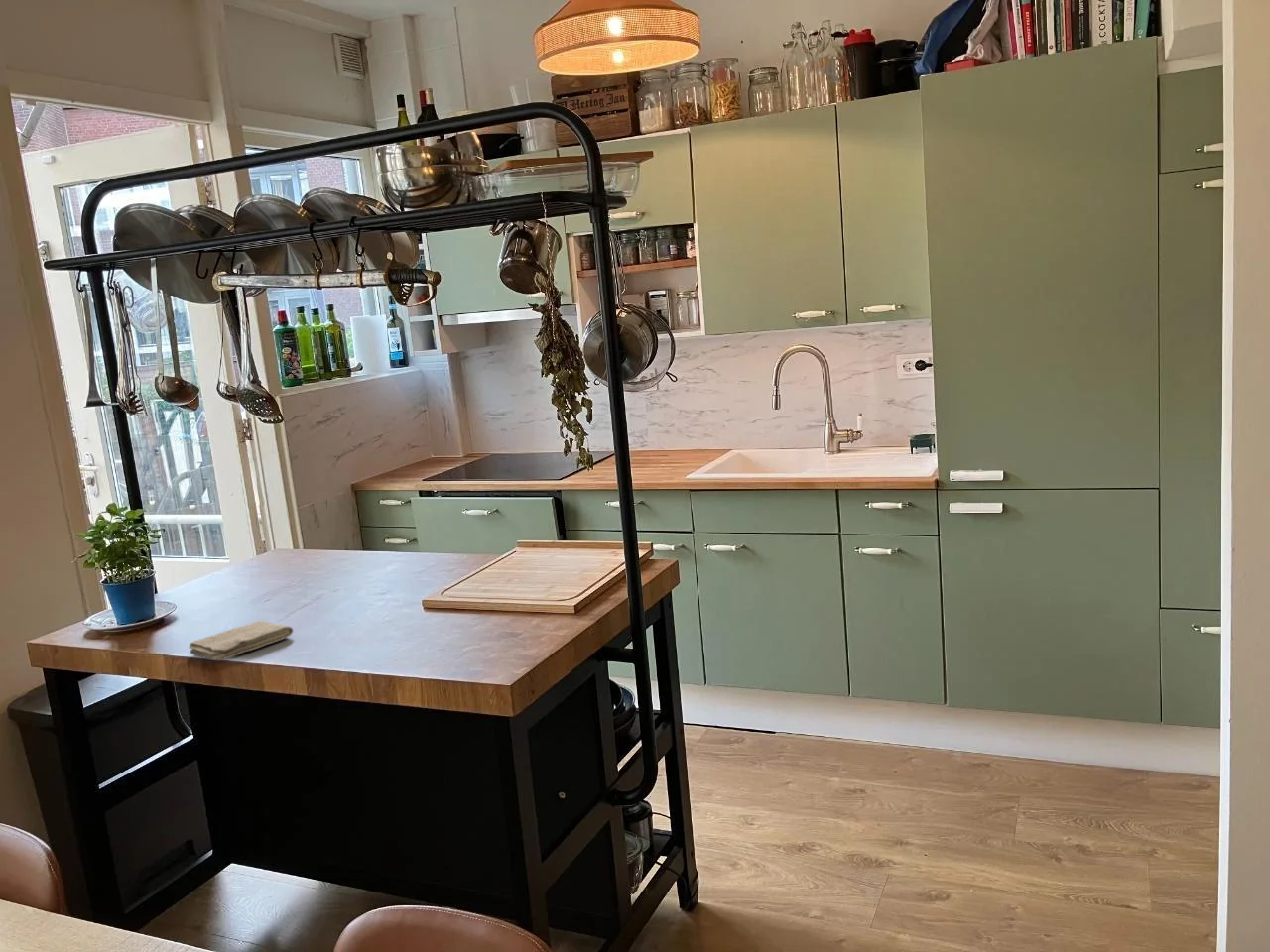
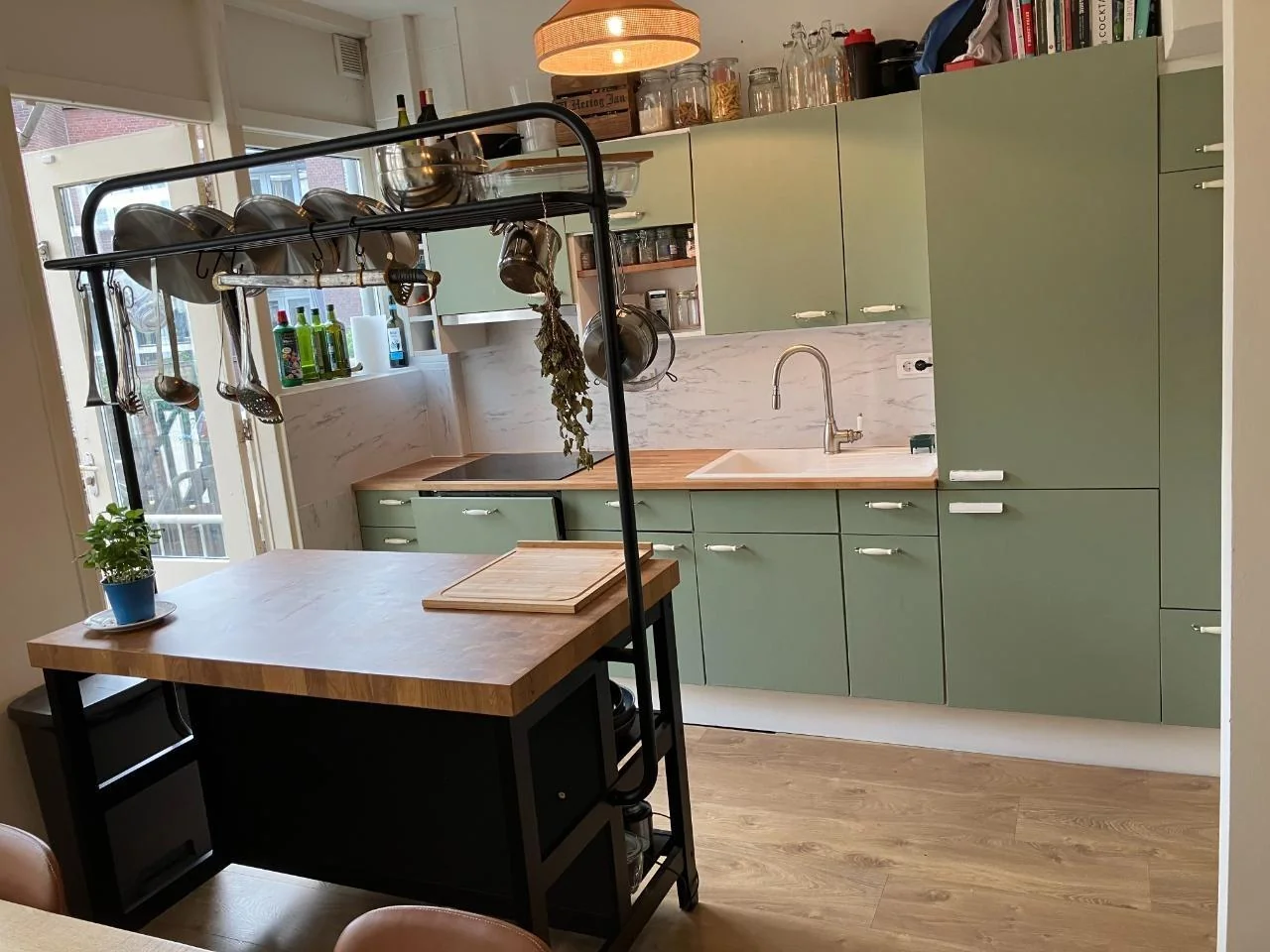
- washcloth [188,620,294,661]
